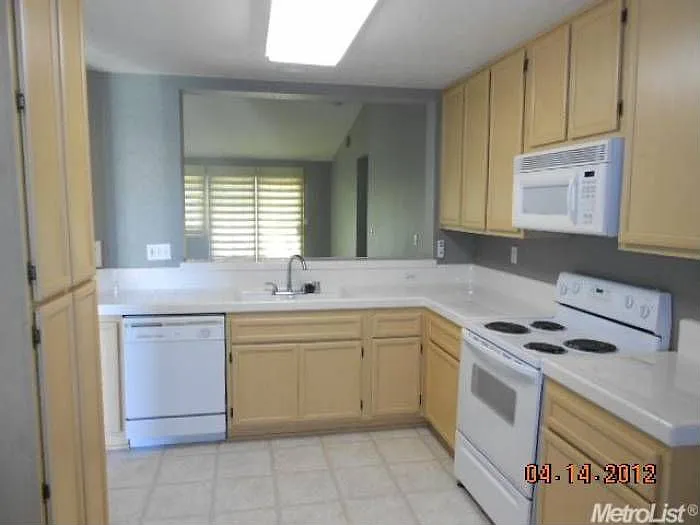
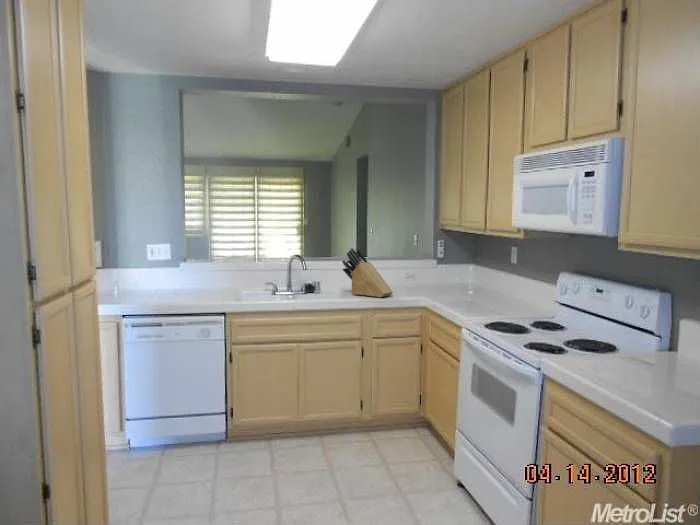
+ knife block [341,247,394,298]
